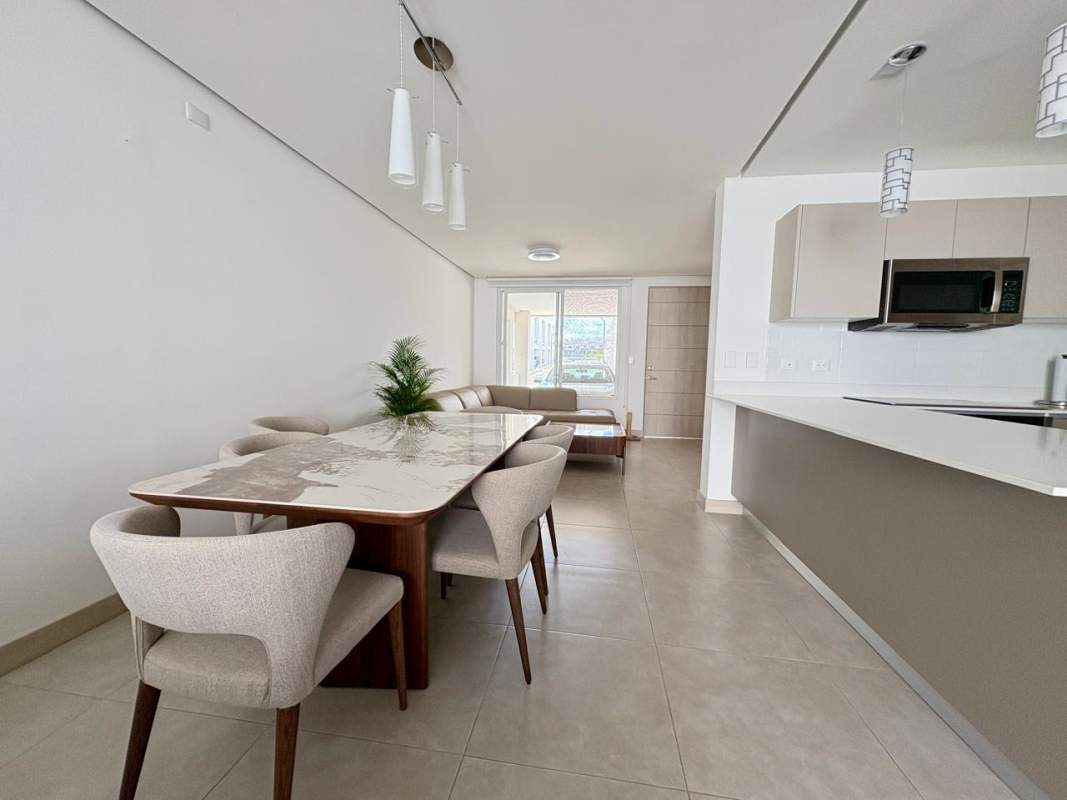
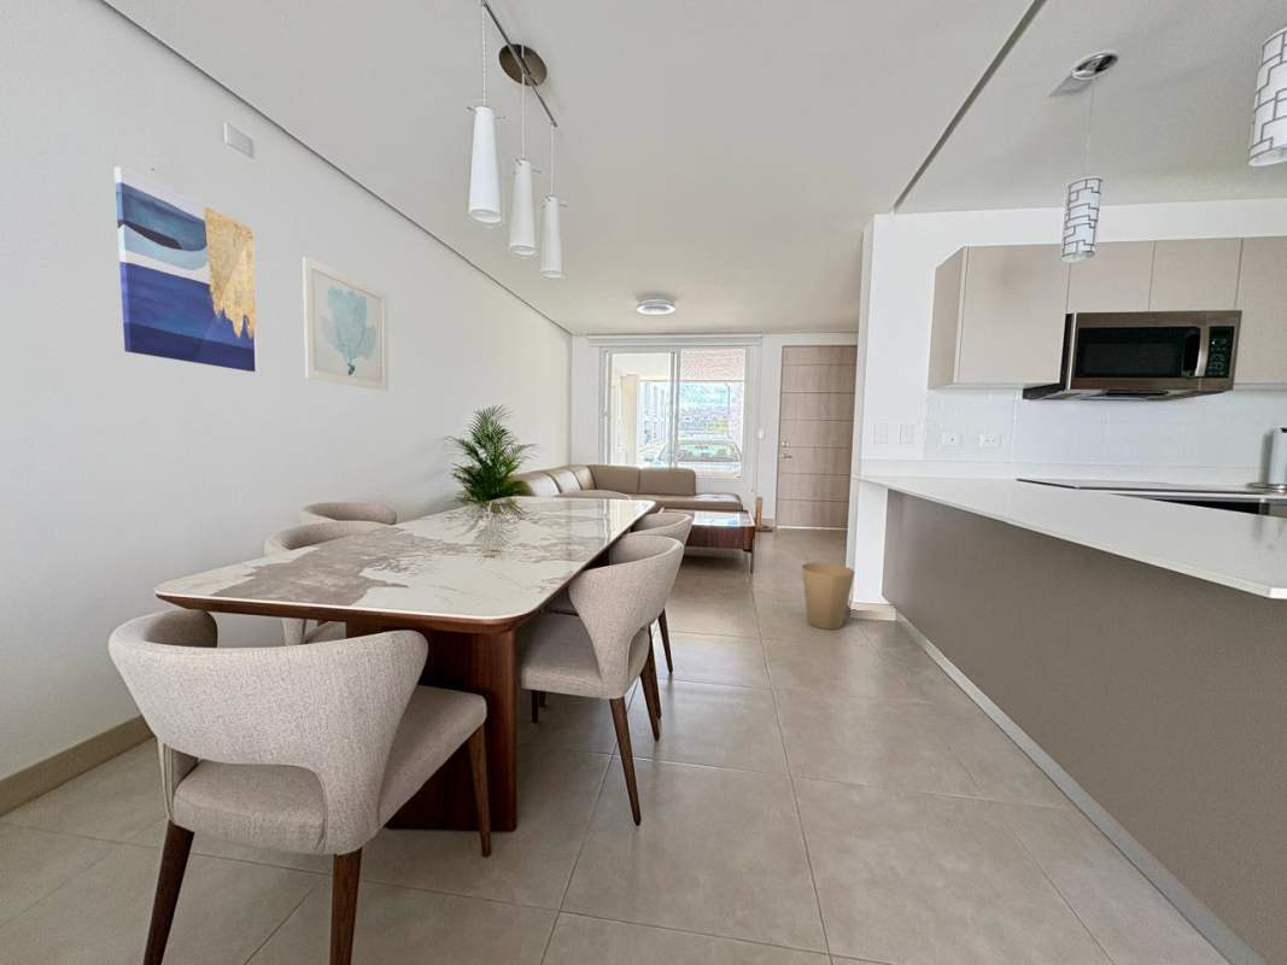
+ wall art [113,166,259,373]
+ trash can [801,561,856,631]
+ wall art [302,256,390,392]
